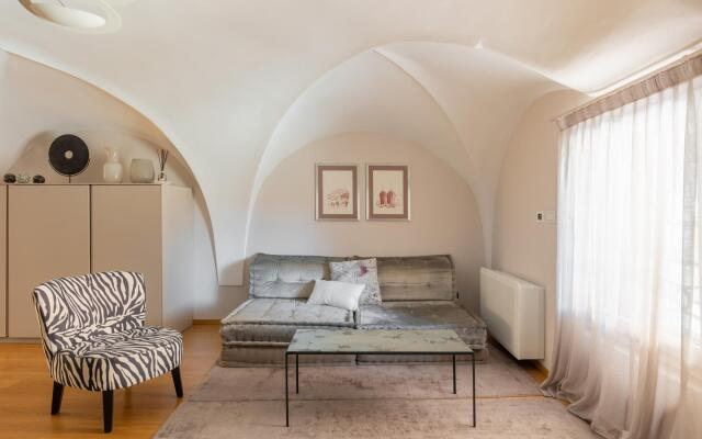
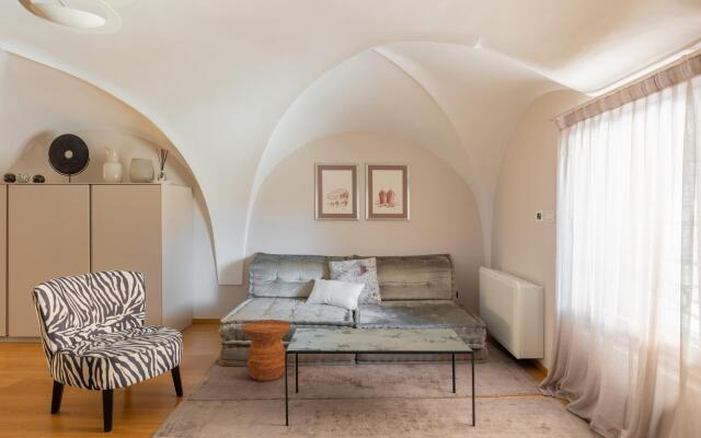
+ side table [241,319,292,382]
